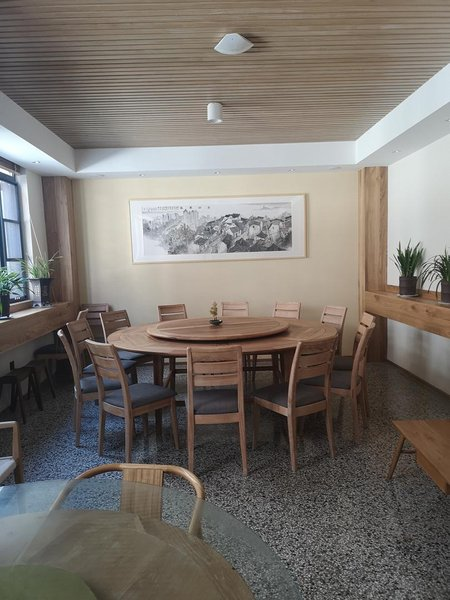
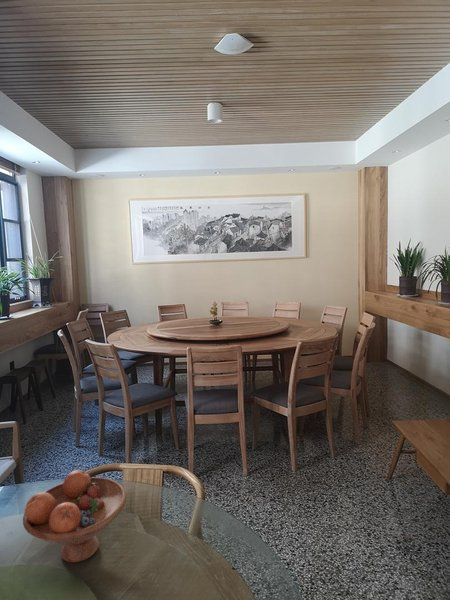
+ fruit bowl [22,469,128,564]
